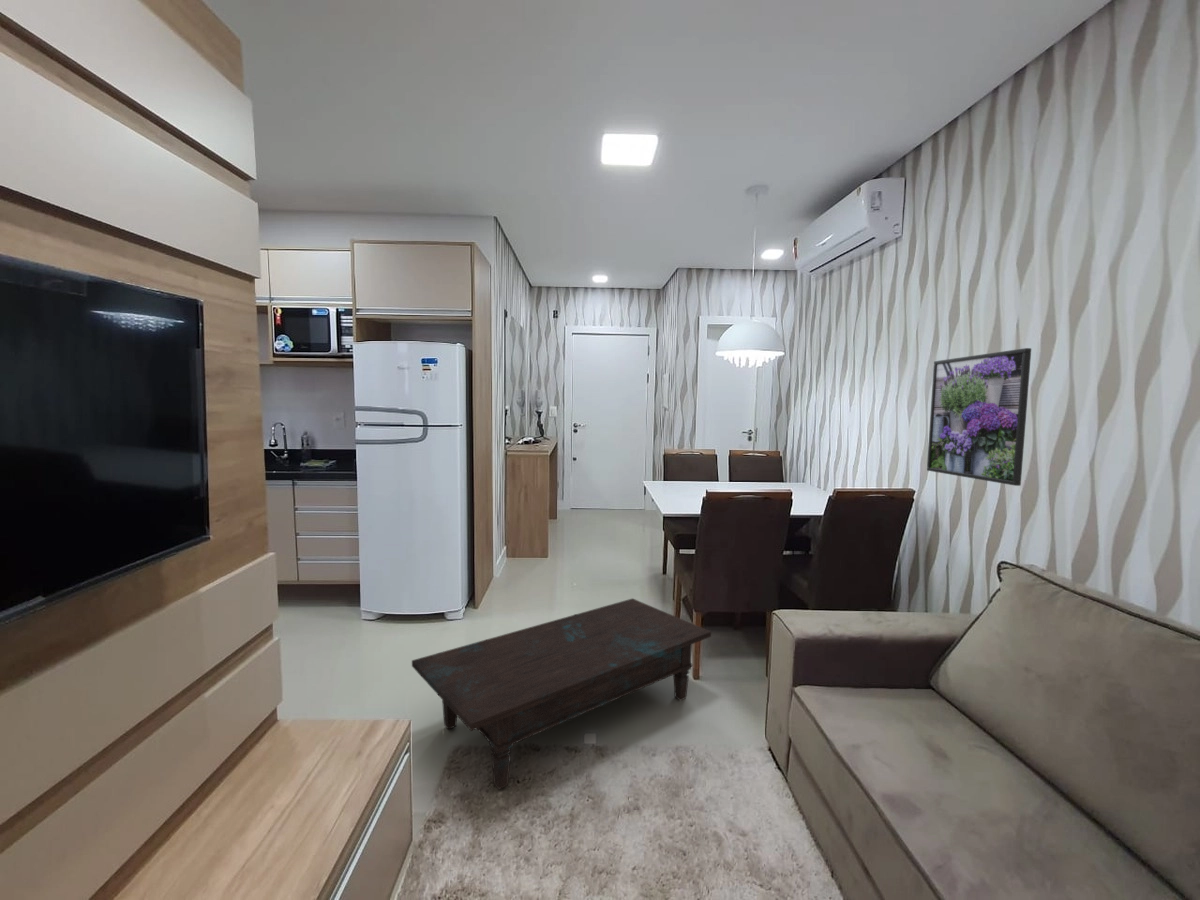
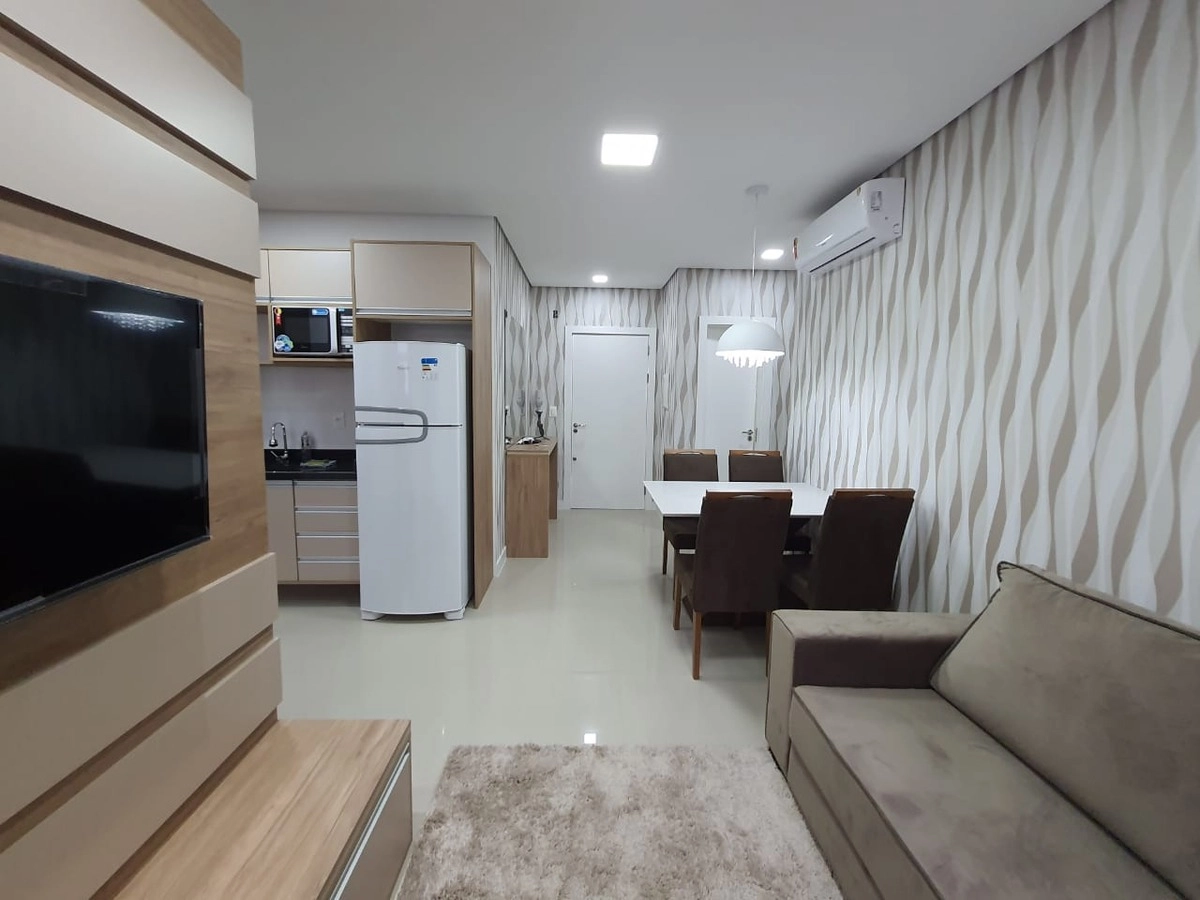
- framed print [926,347,1032,487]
- coffee table [411,597,712,791]
